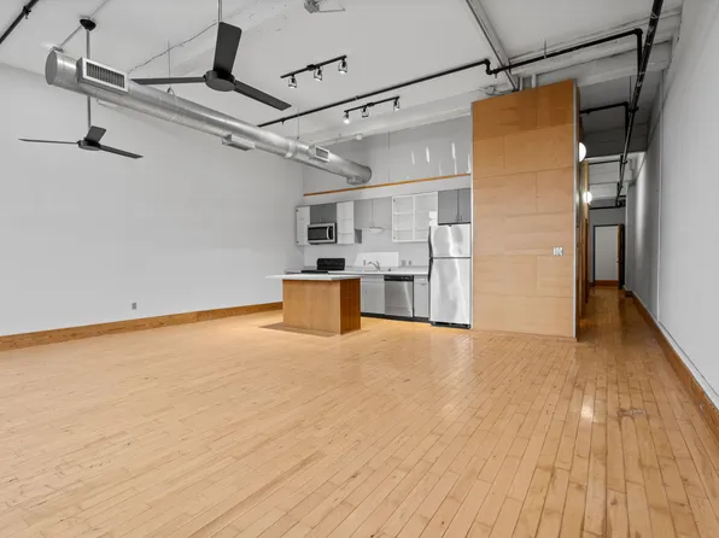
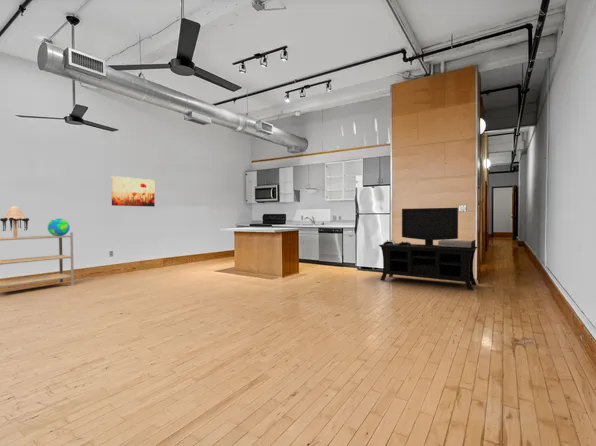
+ lamp [0,205,30,238]
+ decorative globe [47,218,71,236]
+ media console [378,207,478,291]
+ wall art [110,175,156,208]
+ shelving unit [0,232,75,288]
